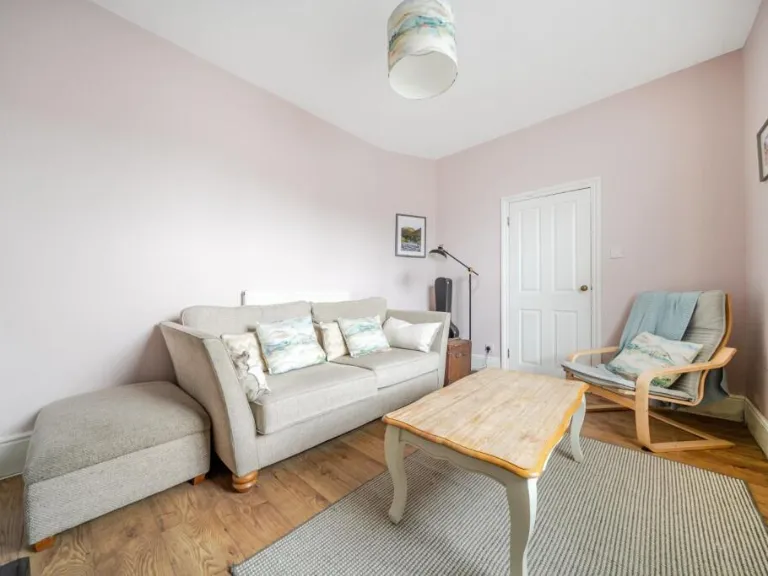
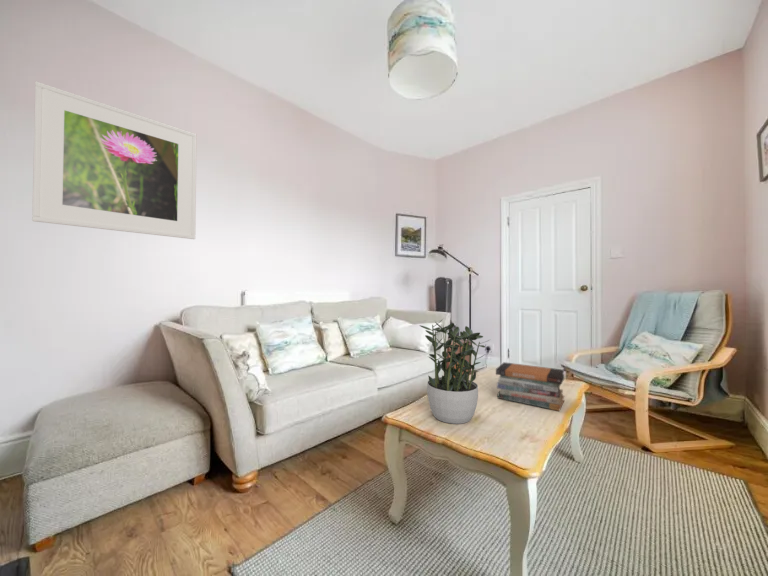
+ potted plant [419,317,491,425]
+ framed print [31,80,198,240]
+ book stack [495,361,565,412]
